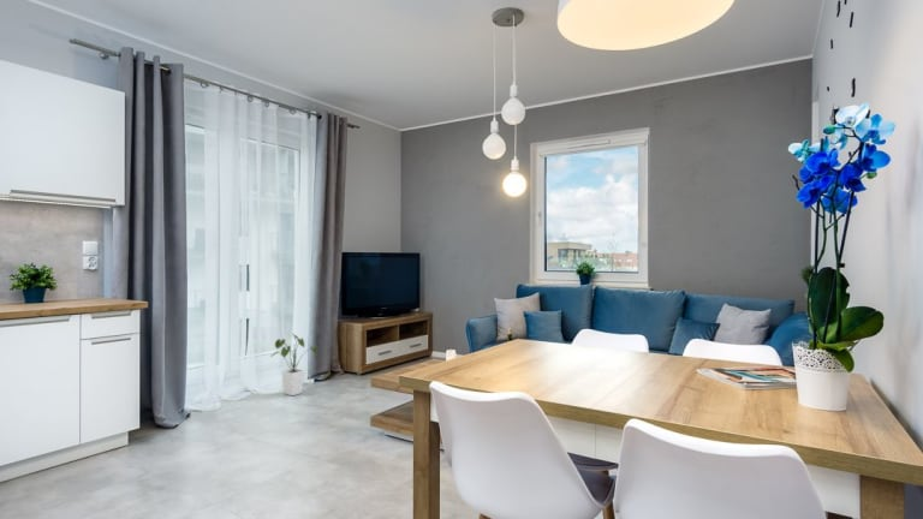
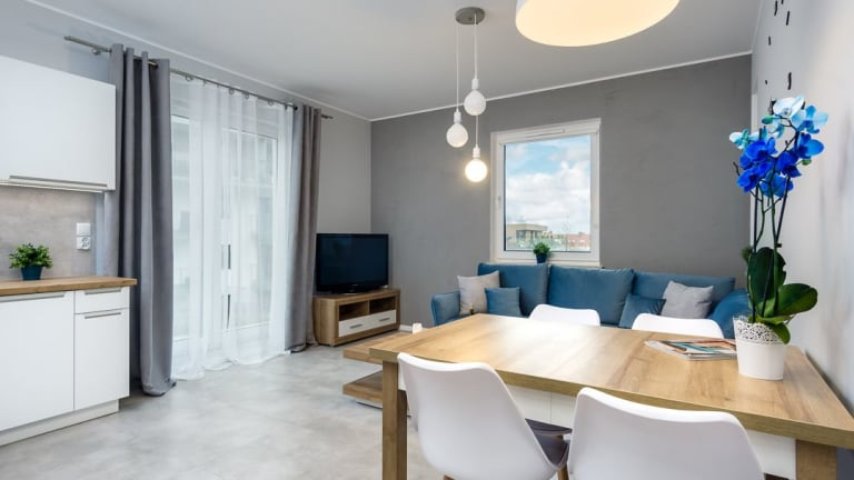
- house plant [269,333,318,396]
